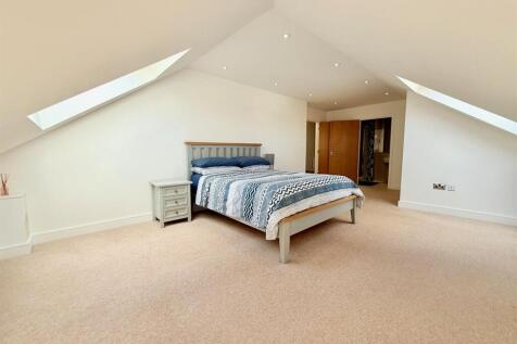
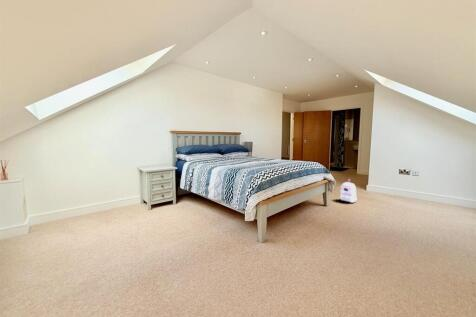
+ backpack [340,178,359,204]
